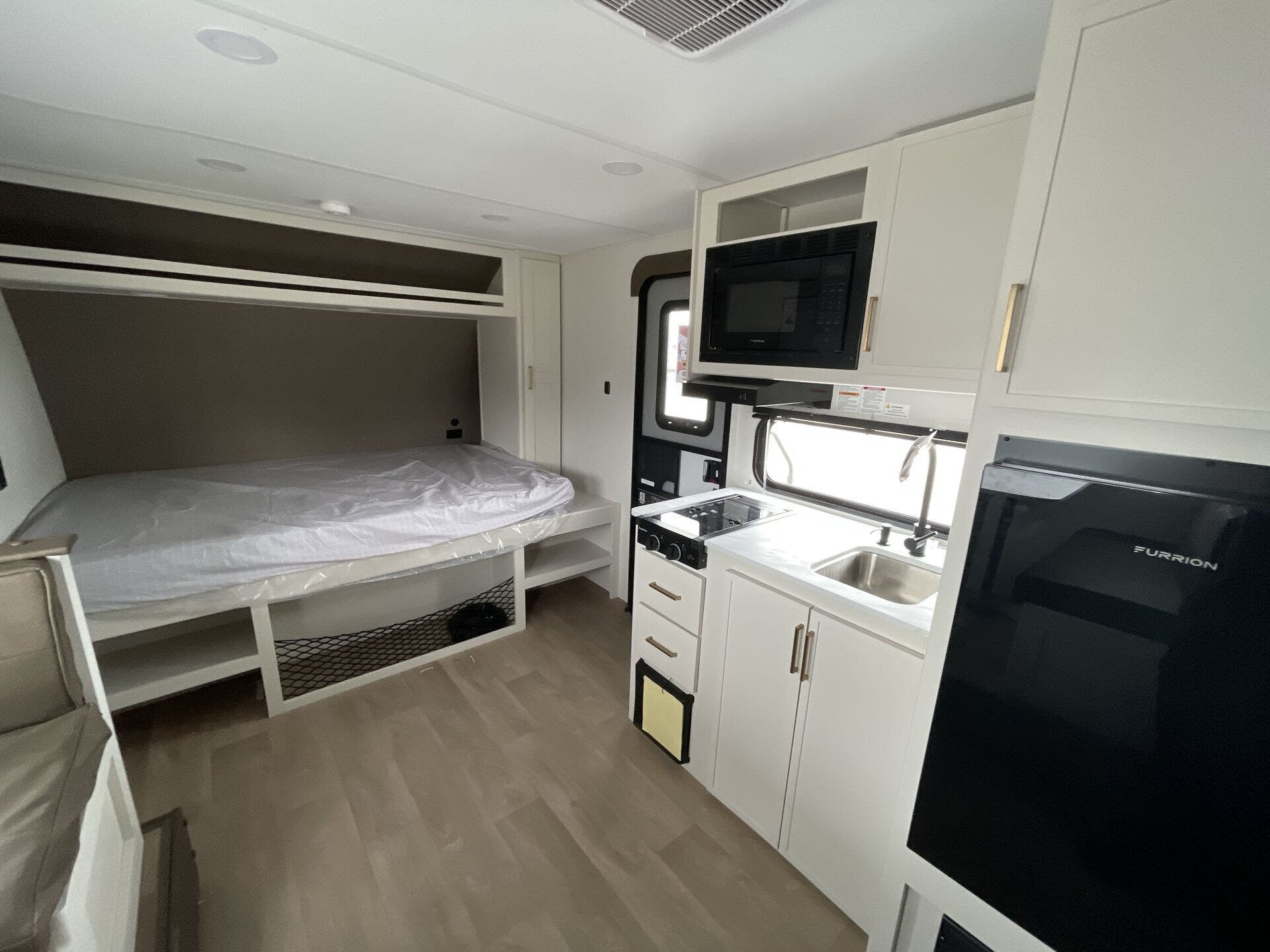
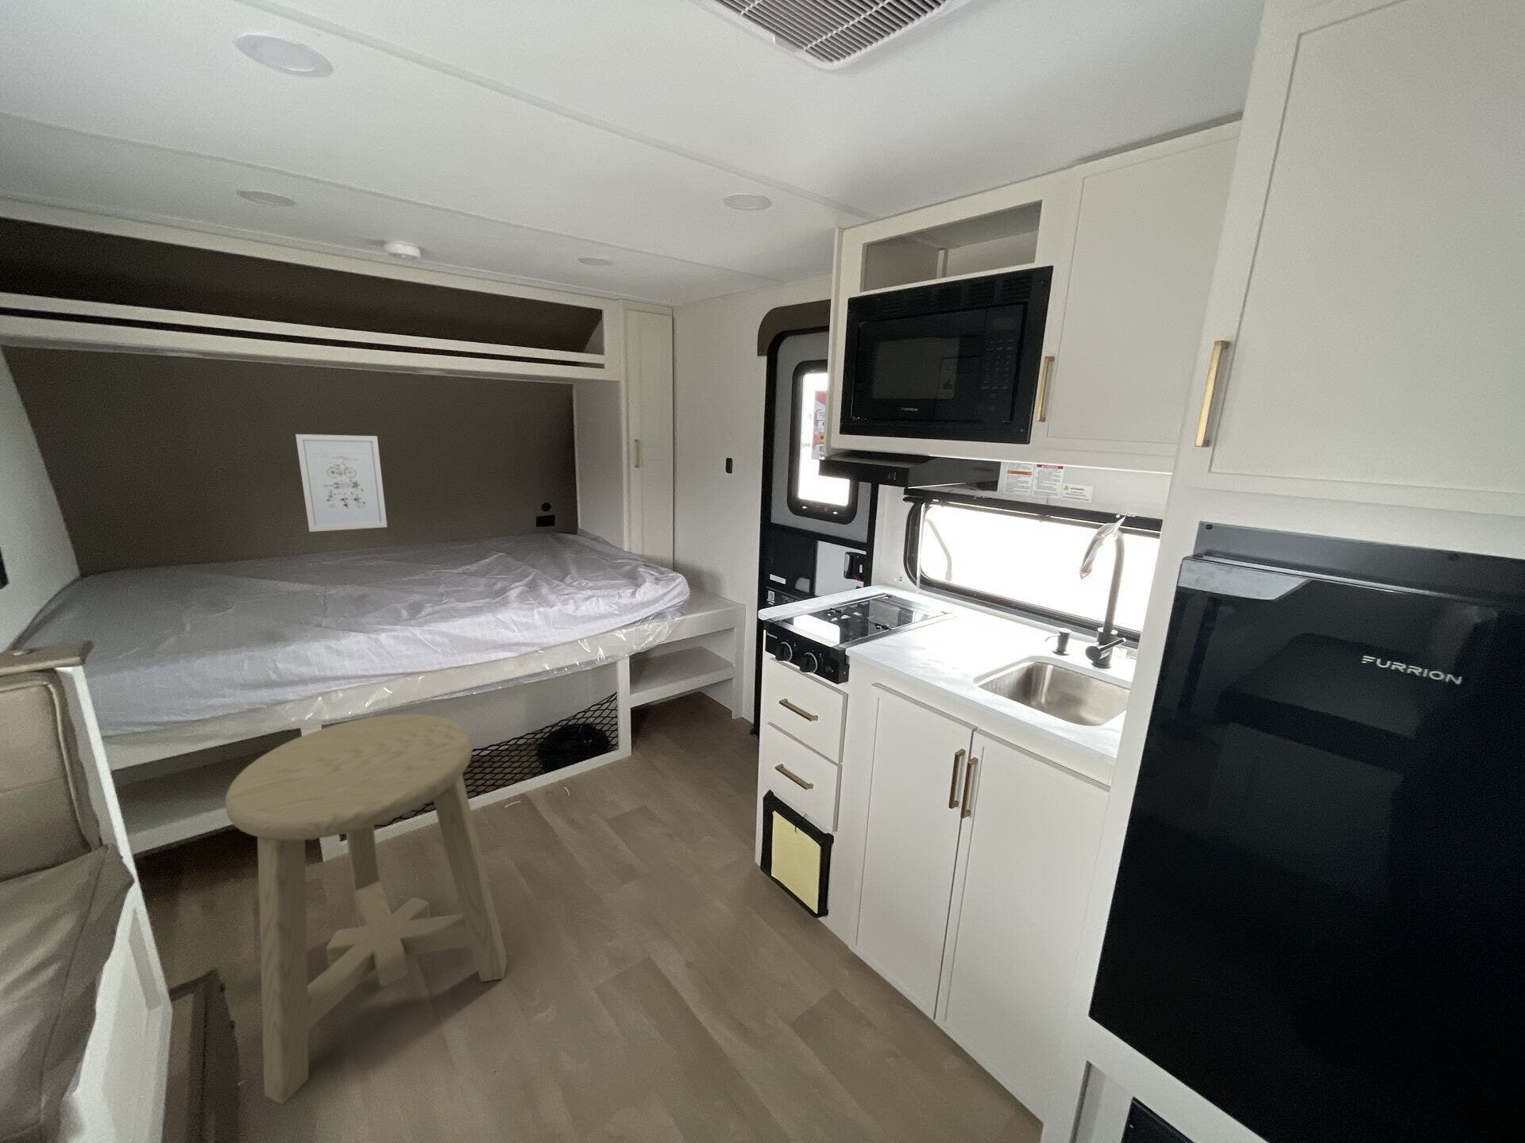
+ stool [225,713,508,1105]
+ wall art [294,433,388,533]
